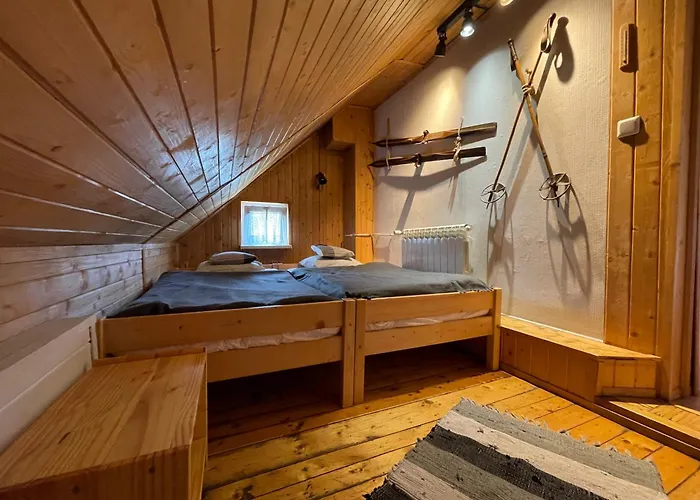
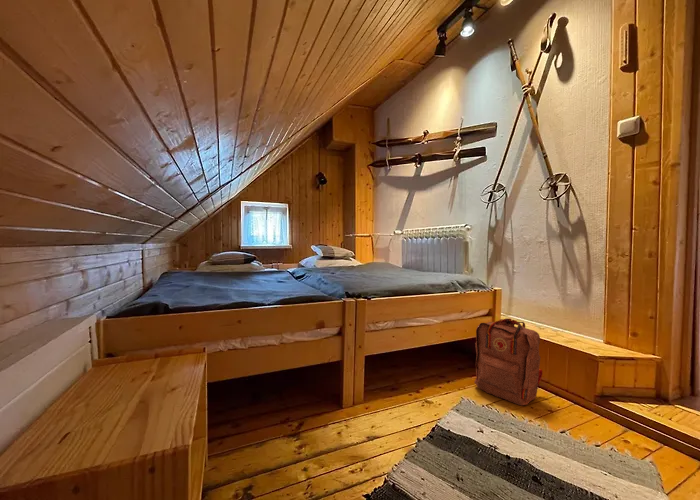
+ backpack [473,317,543,407]
